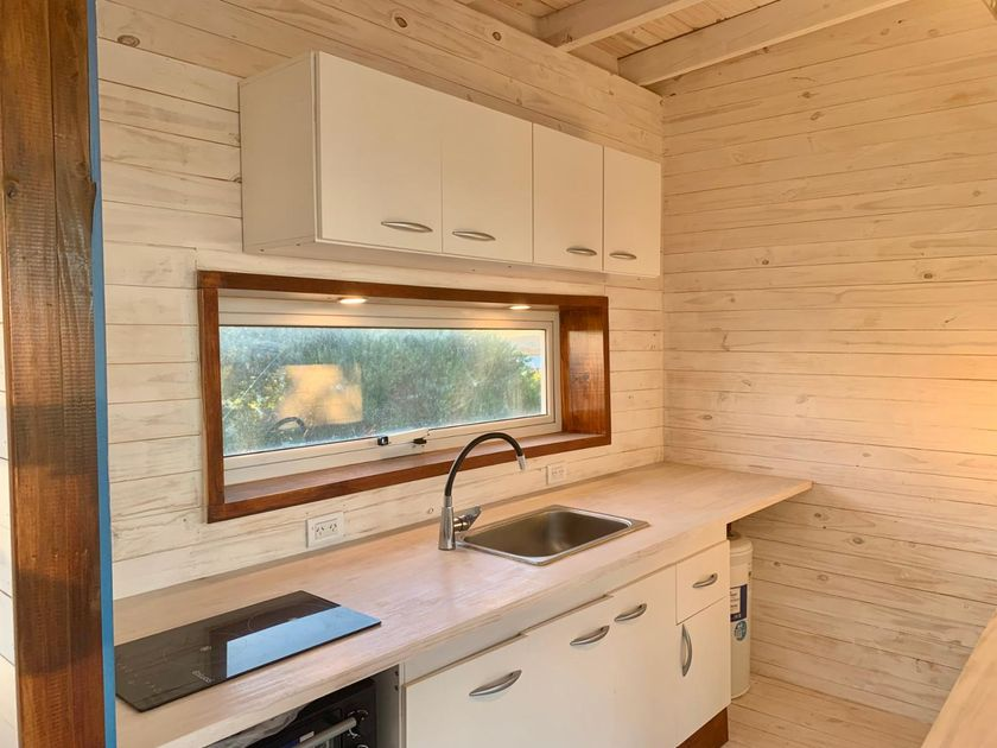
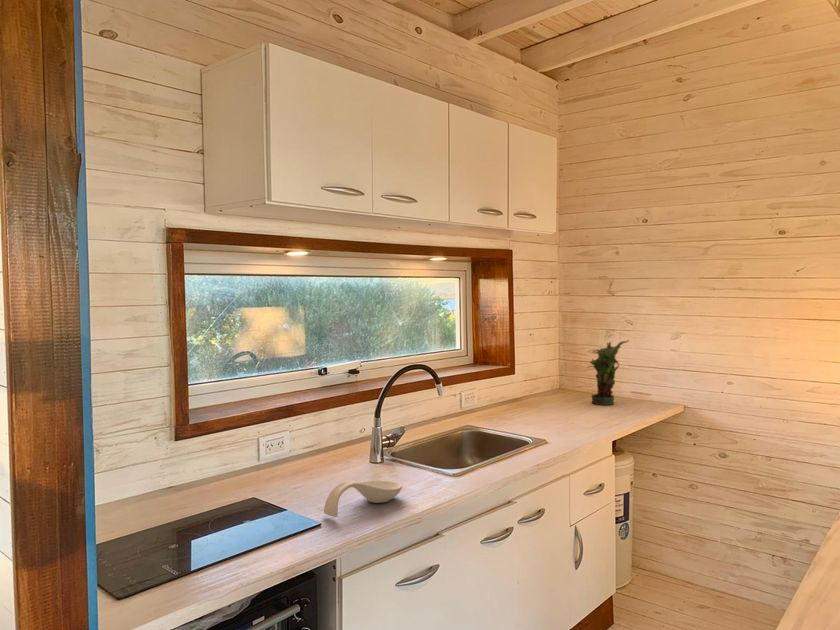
+ spoon rest [323,480,403,518]
+ potted plant [586,339,630,406]
